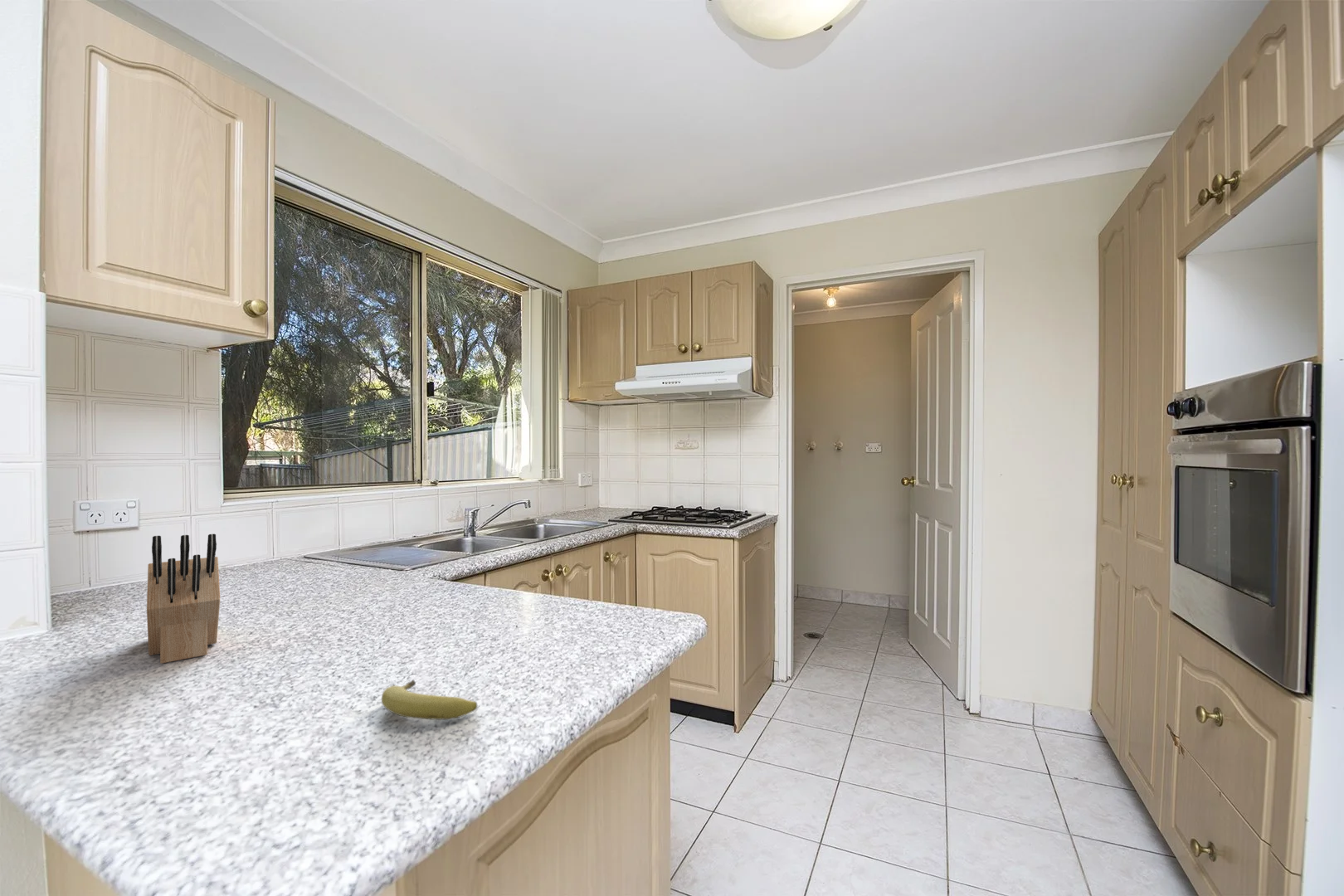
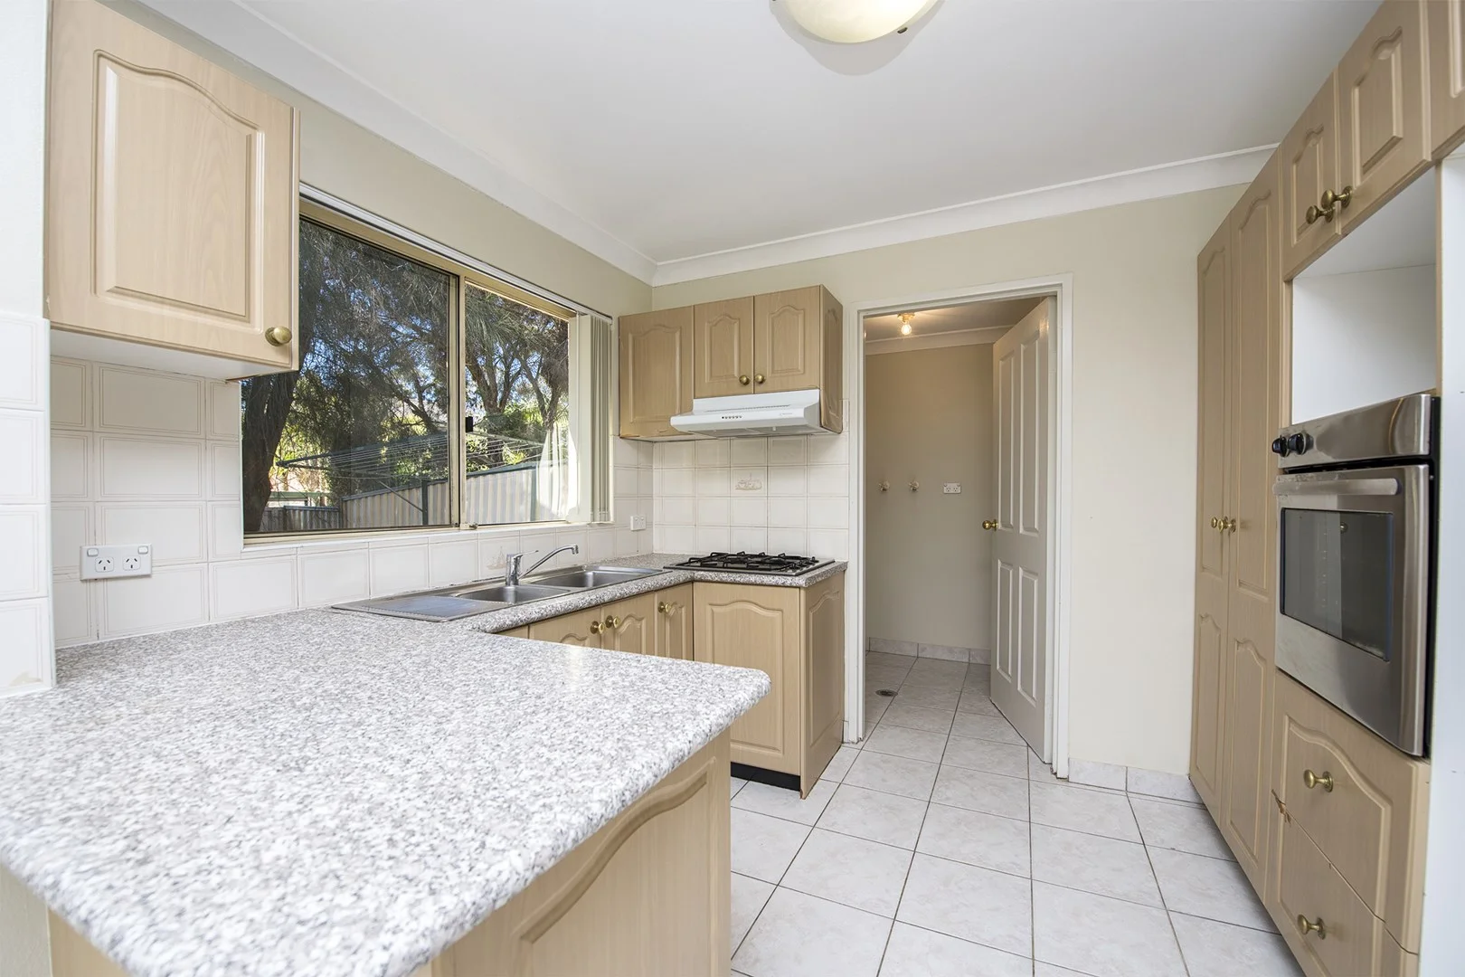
- knife block [146,533,221,665]
- fruit [381,679,479,721]
